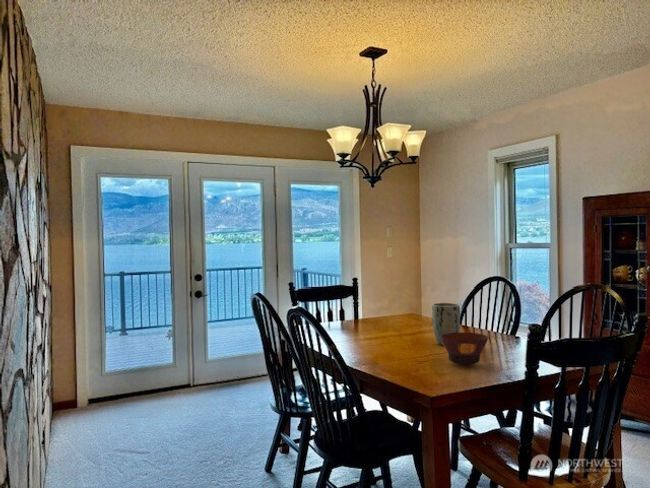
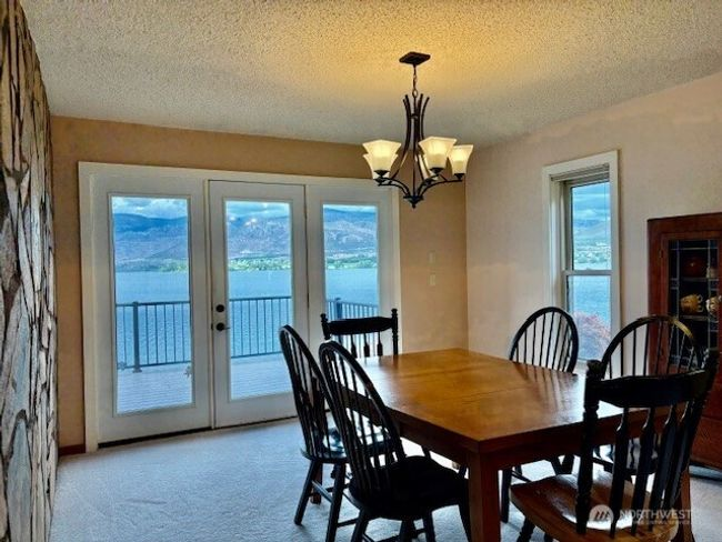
- plant pot [431,302,461,346]
- bowl [440,331,489,366]
